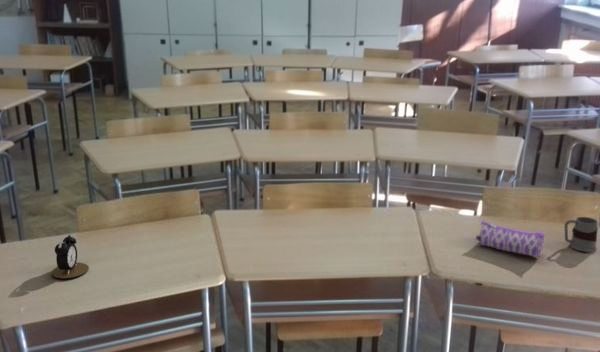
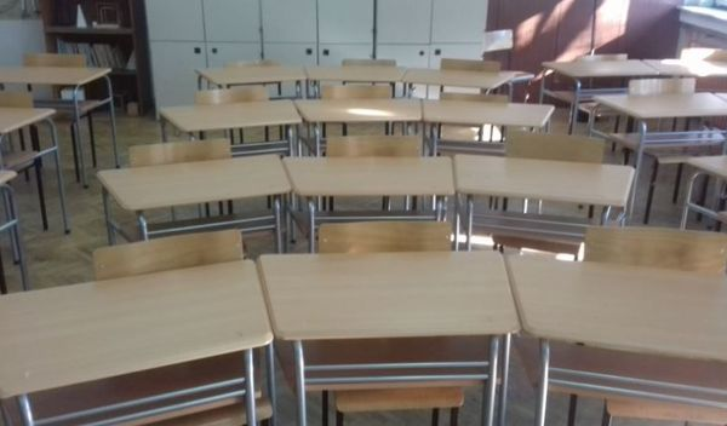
- pencil case [475,219,546,258]
- mug [564,216,599,253]
- alarm clock [51,234,90,279]
